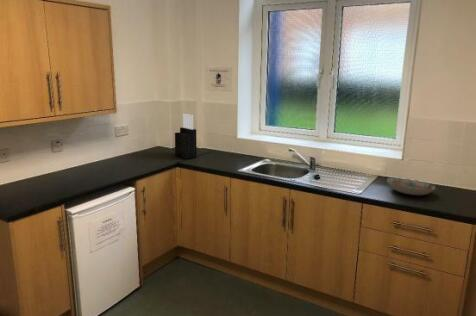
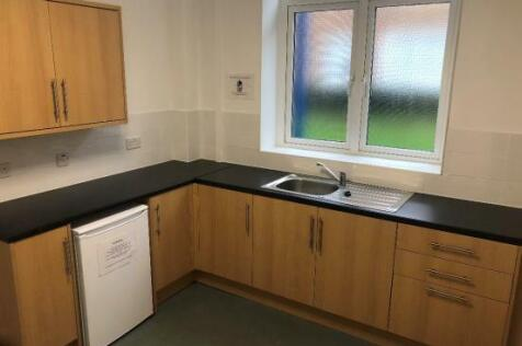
- decorative bowl [386,176,437,196]
- knife block [174,113,197,160]
